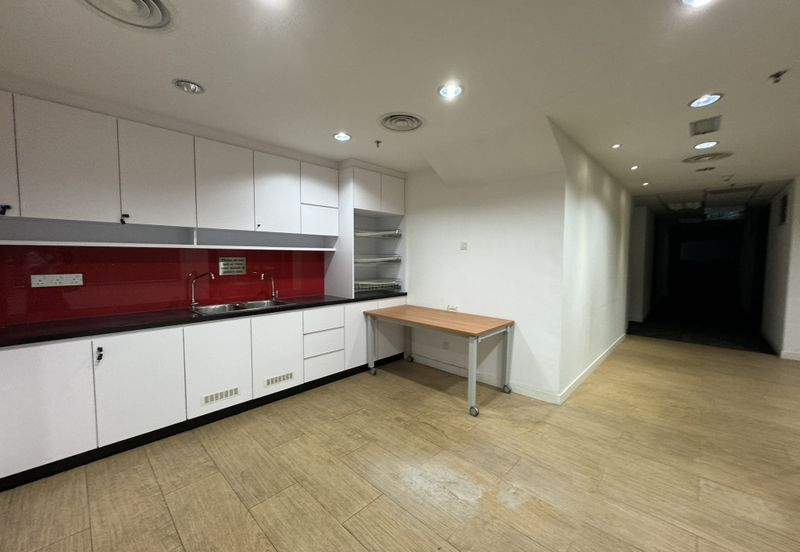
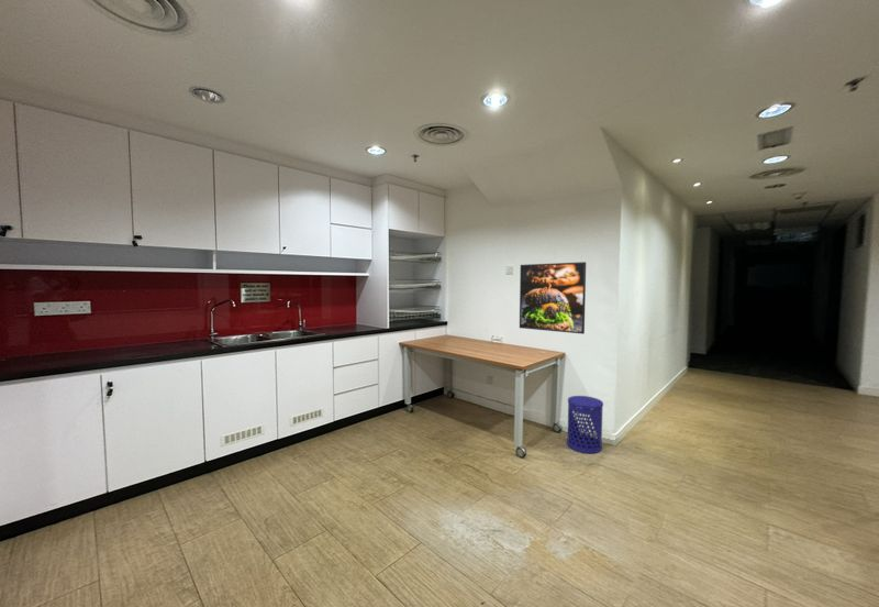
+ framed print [519,261,587,335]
+ waste bin [566,395,604,454]
